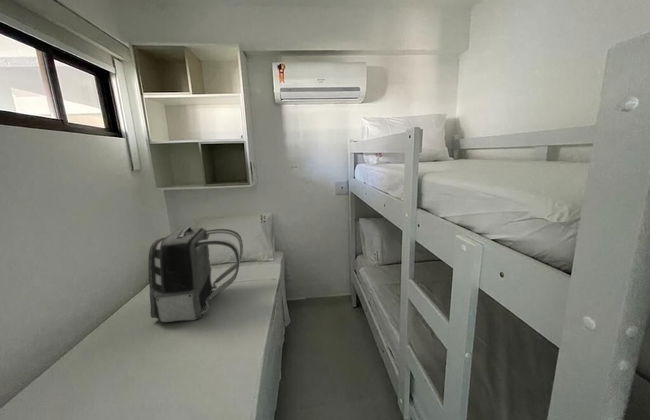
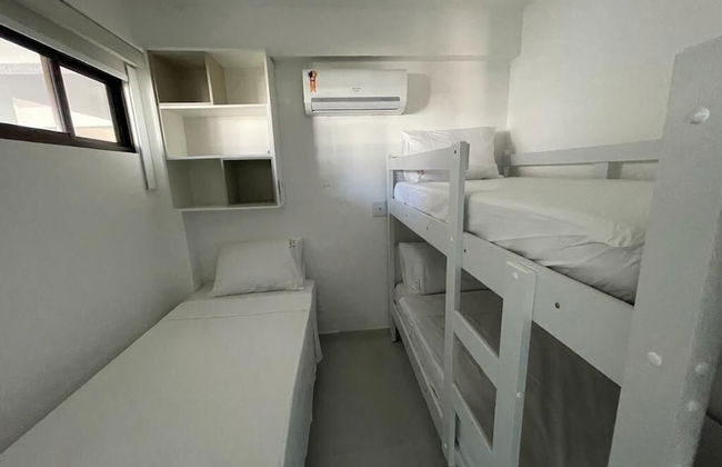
- backpack [148,226,244,323]
